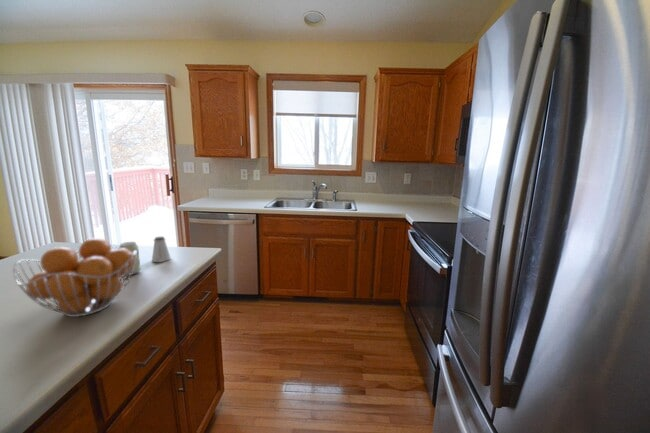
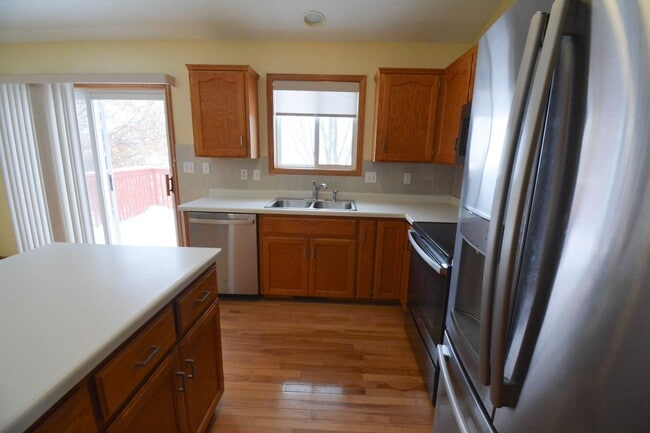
- beverage can [118,241,142,276]
- saltshaker [151,236,172,263]
- fruit basket [12,237,137,318]
